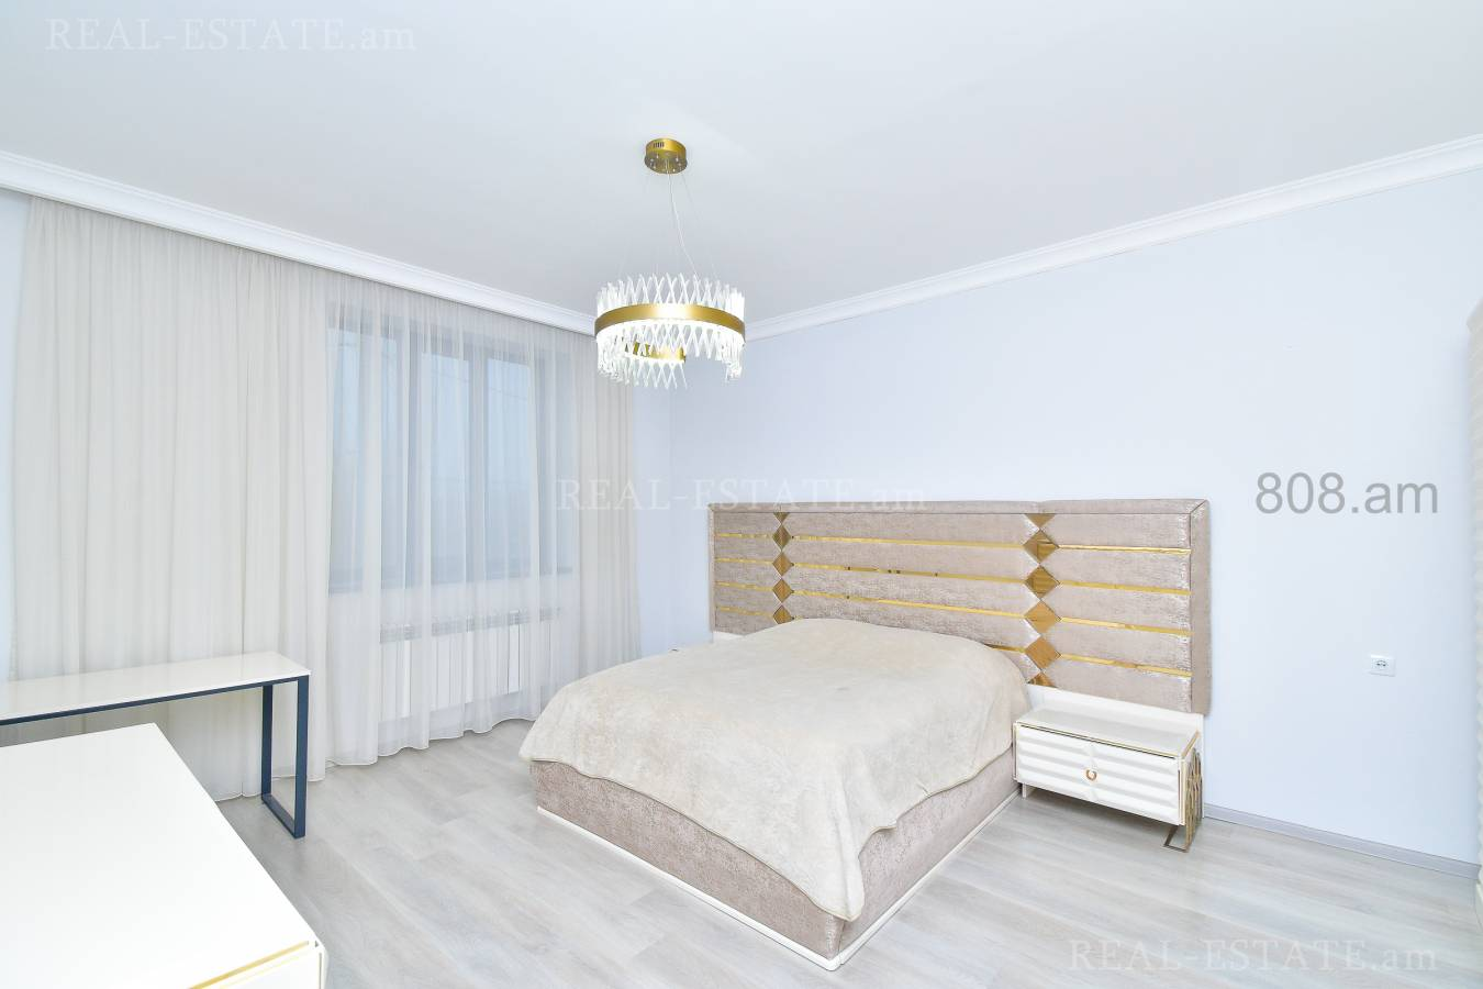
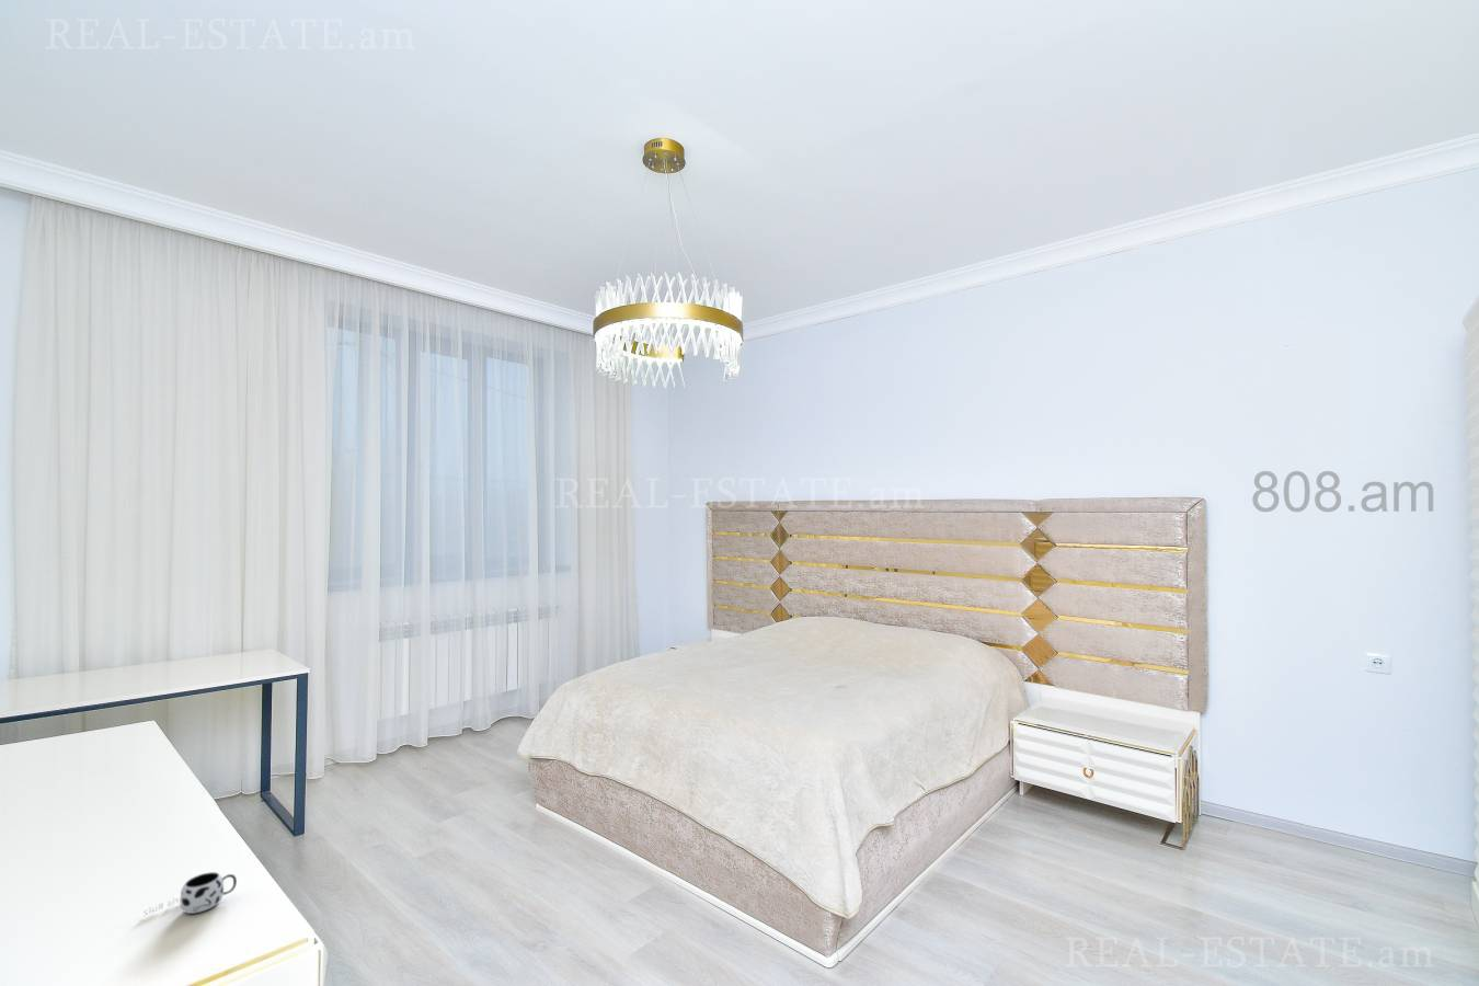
+ mug [142,870,238,917]
